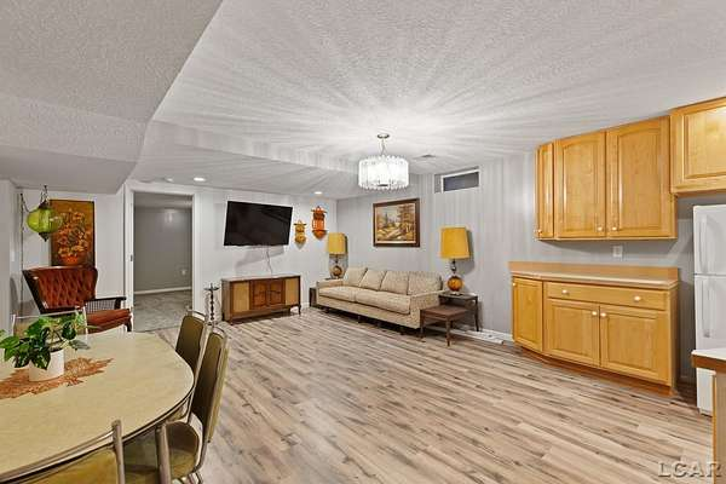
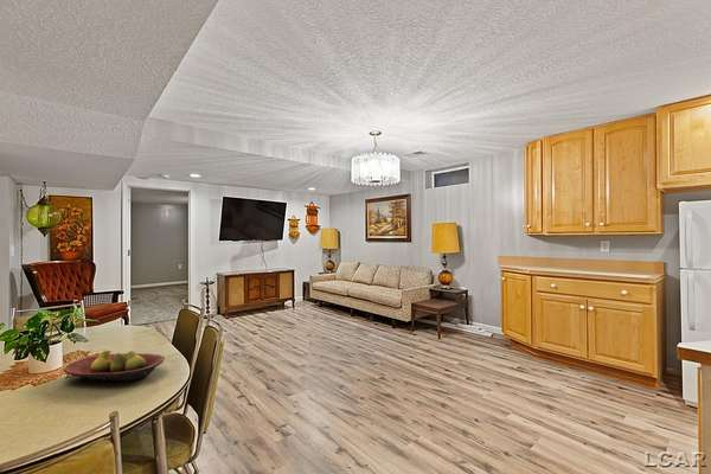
+ fruit bowl [63,350,166,383]
